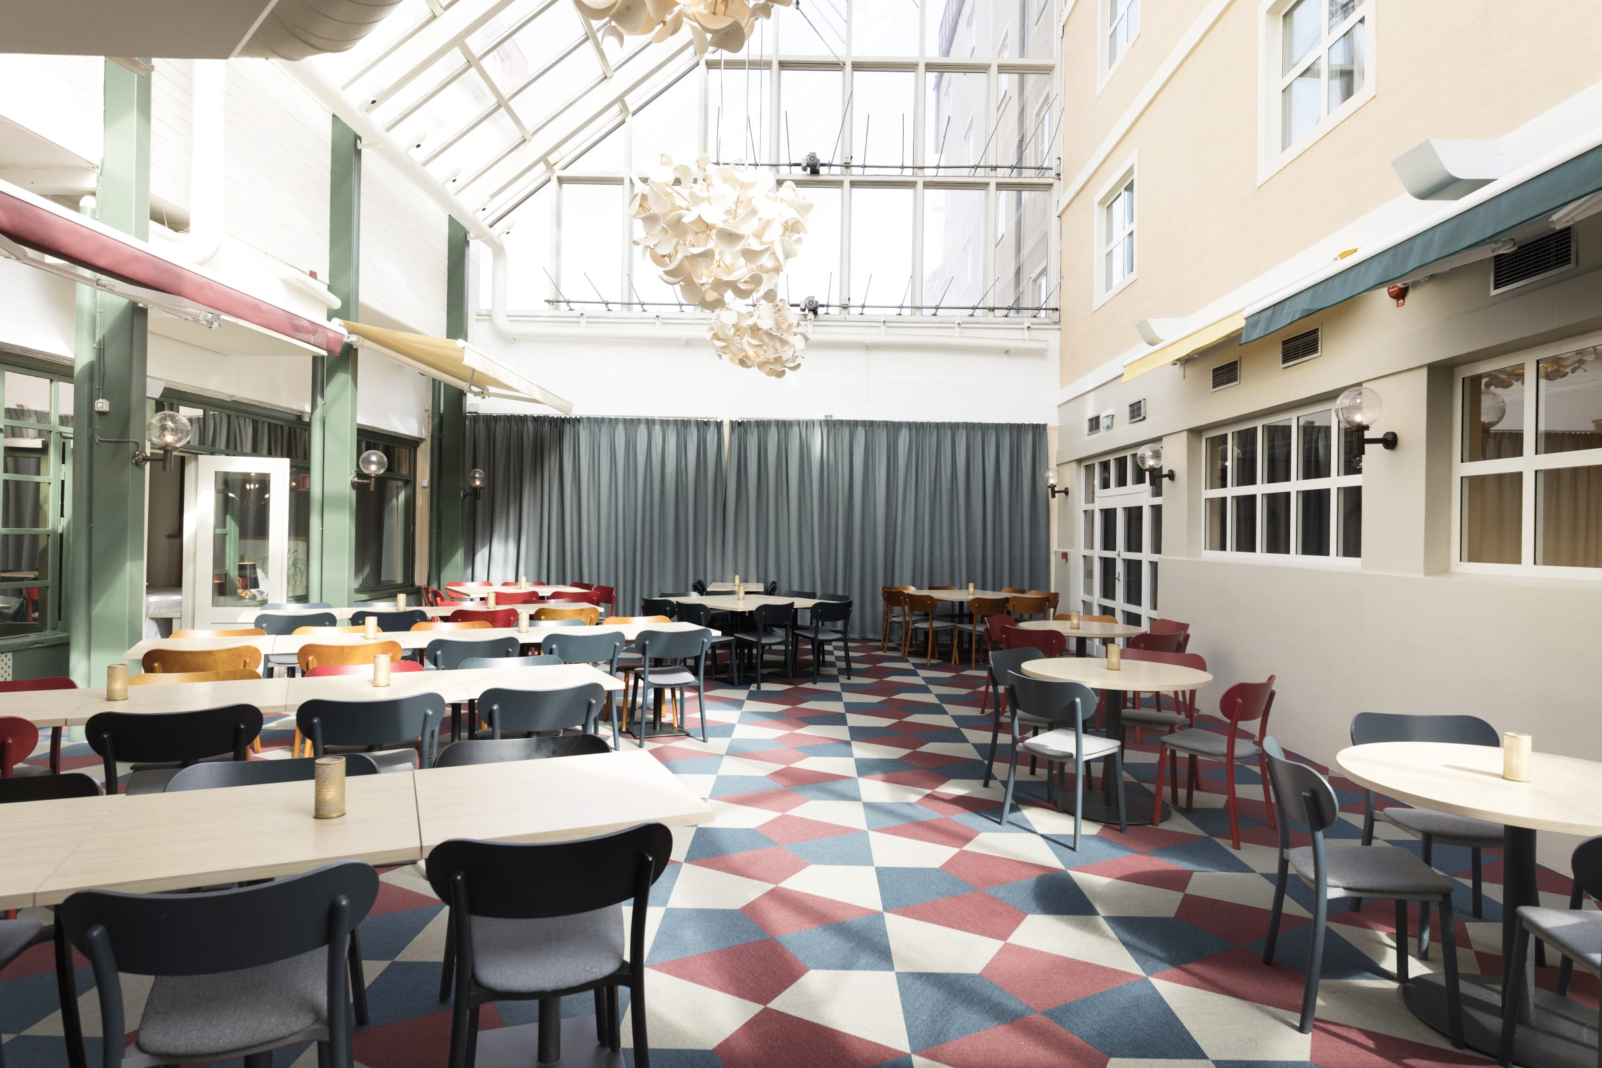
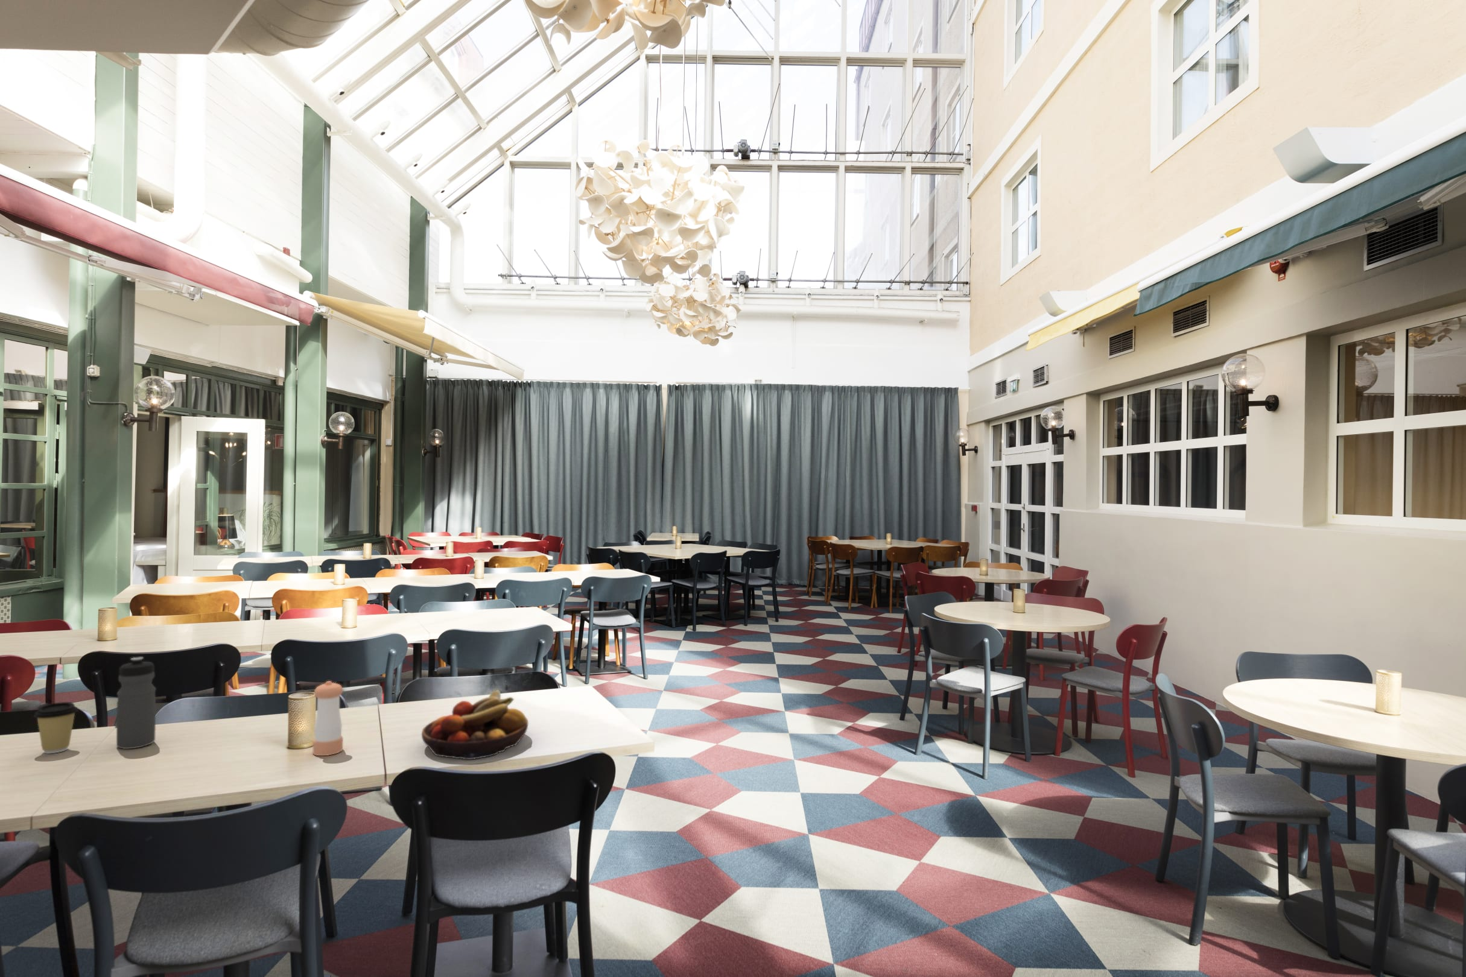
+ pepper shaker [312,680,344,757]
+ coffee cup [33,701,79,753]
+ fruit bowl [421,689,529,760]
+ water bottle [116,656,156,749]
